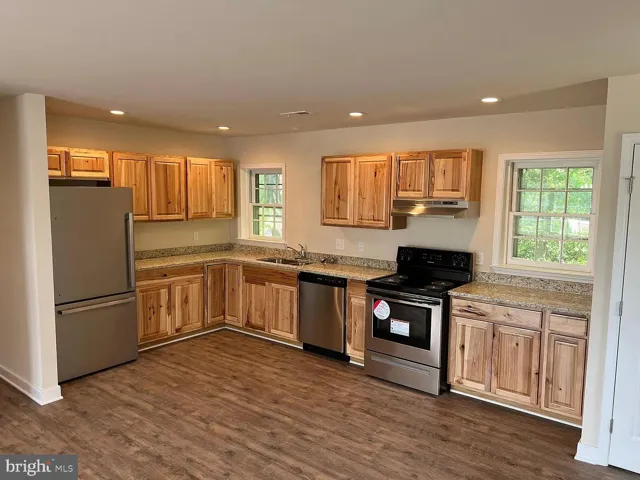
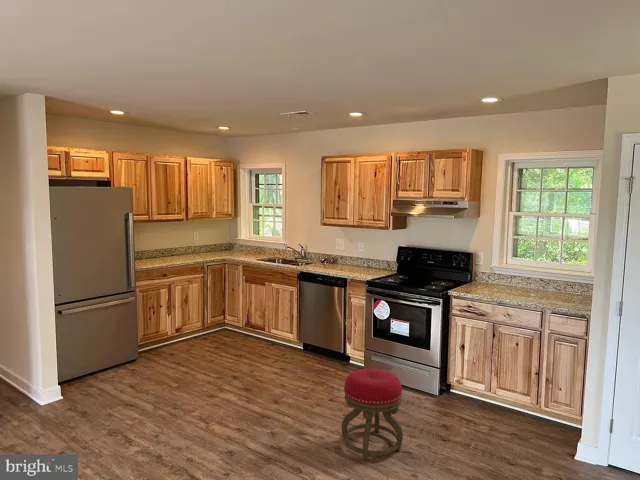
+ stool [341,367,404,461]
